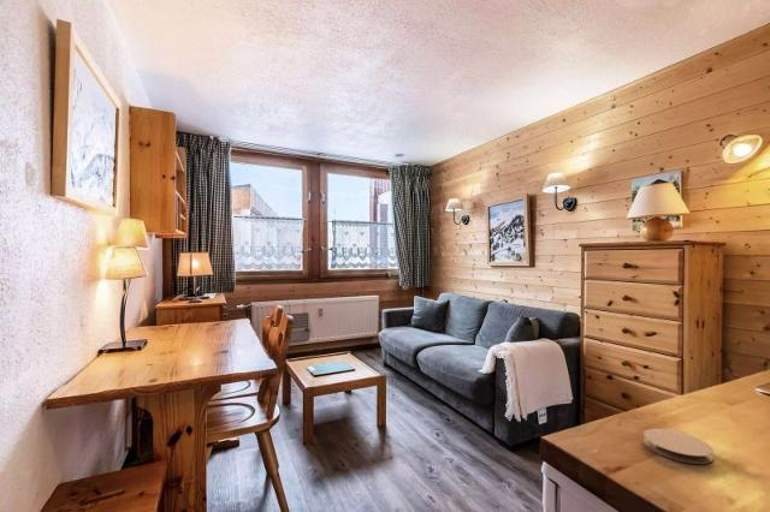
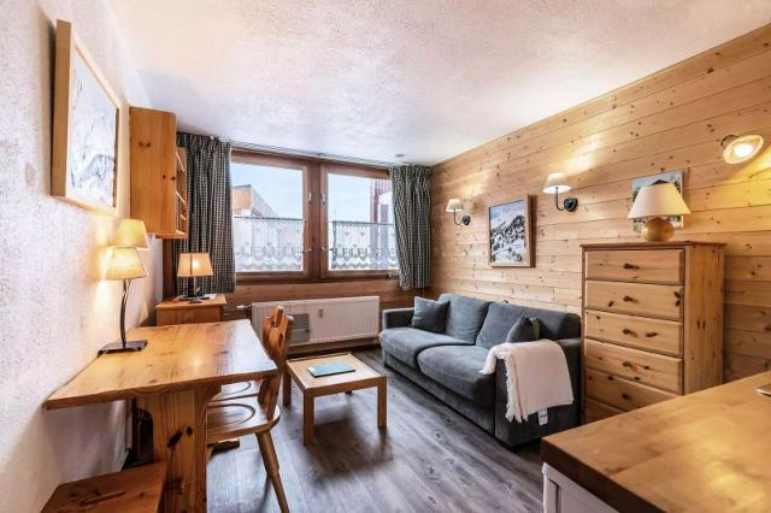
- coaster [642,428,715,465]
